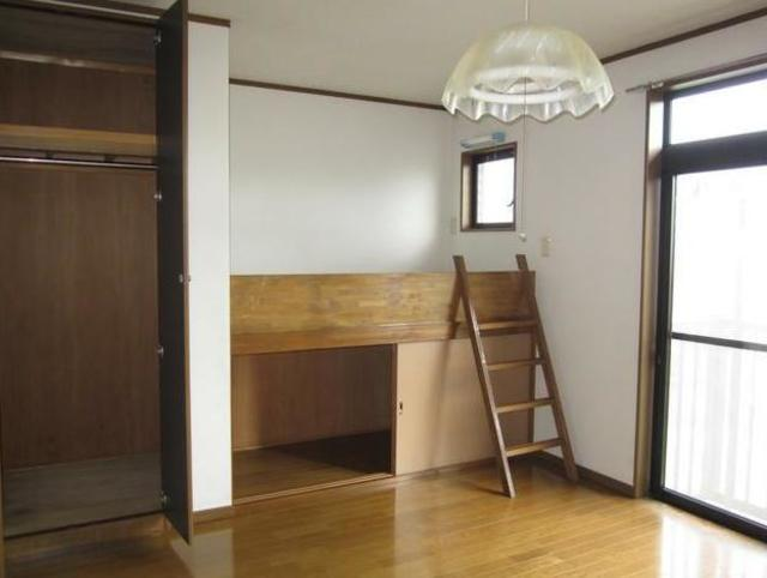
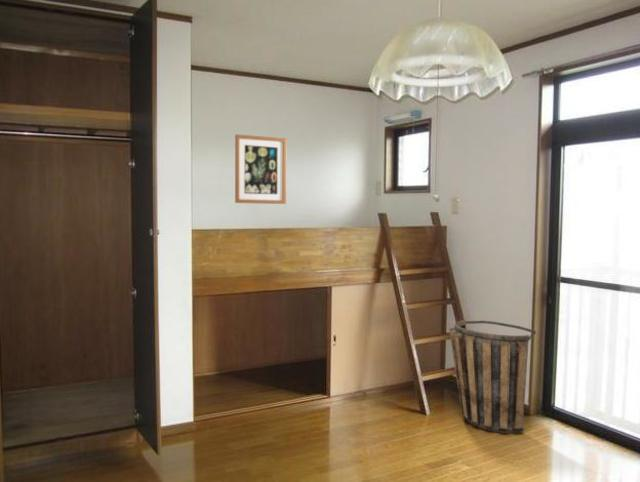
+ basket [448,319,537,434]
+ wall art [234,133,287,205]
